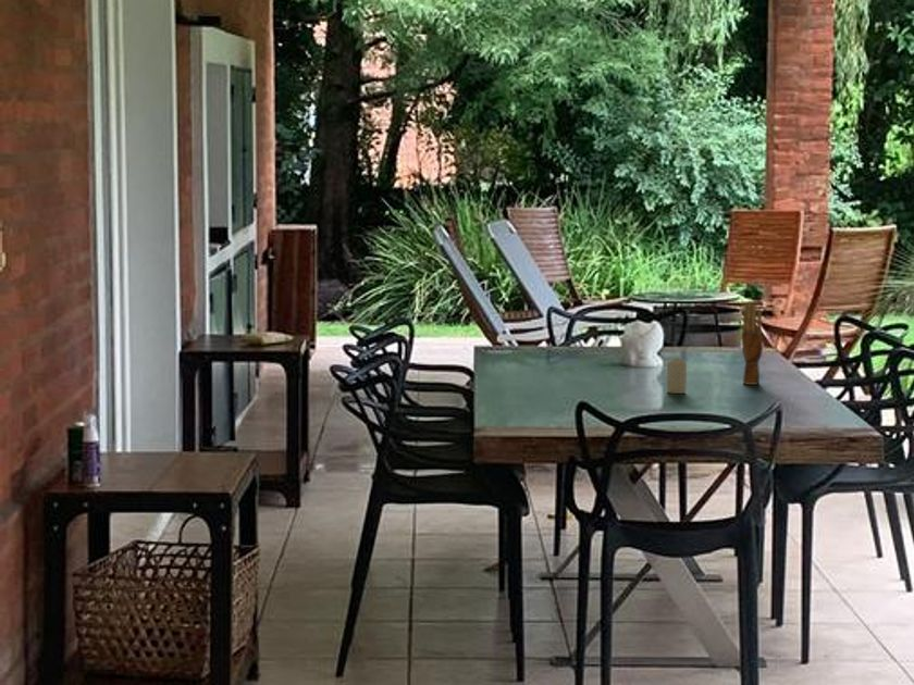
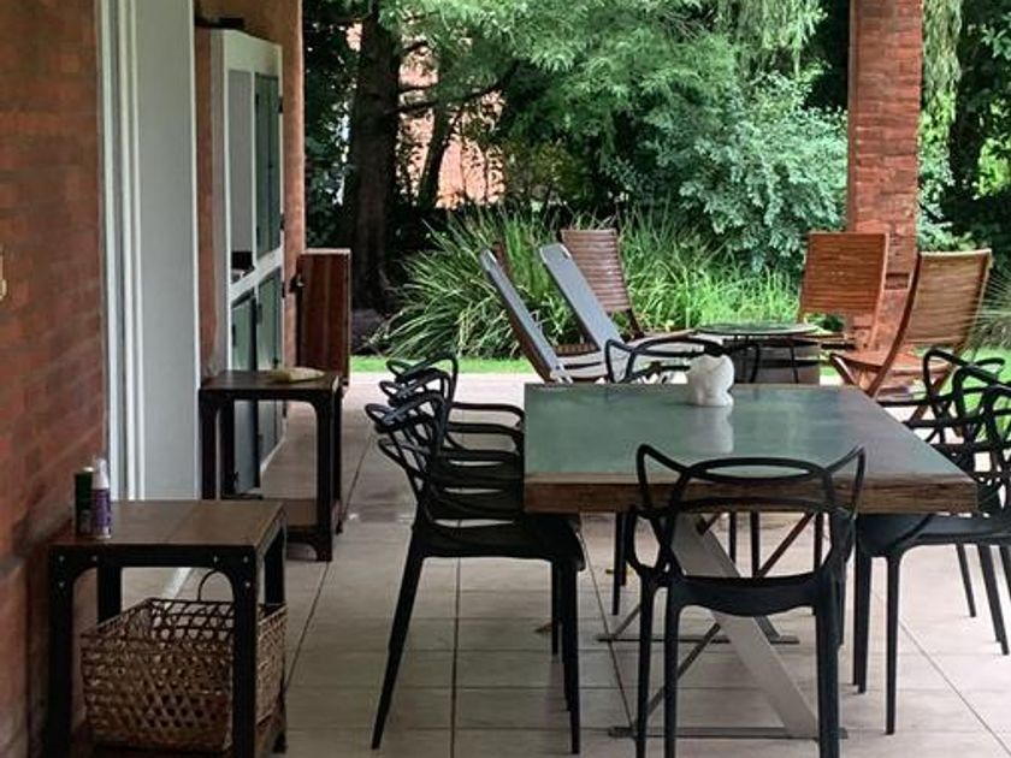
- candle [666,357,688,395]
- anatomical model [740,300,764,386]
